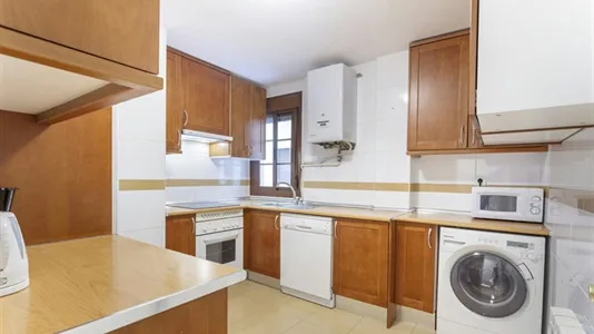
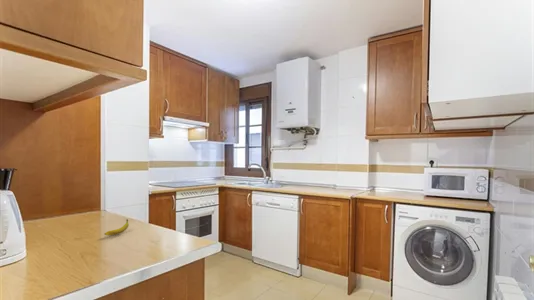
+ fruit [103,218,130,236]
